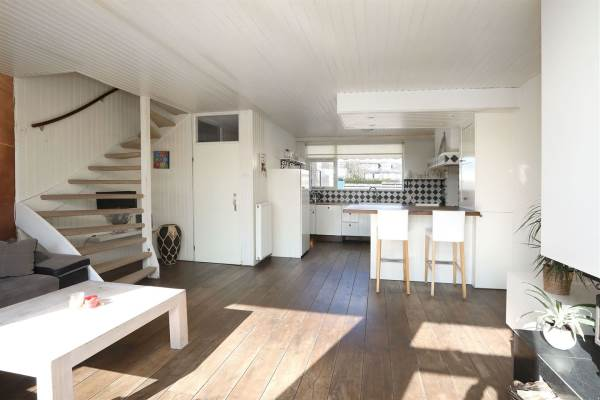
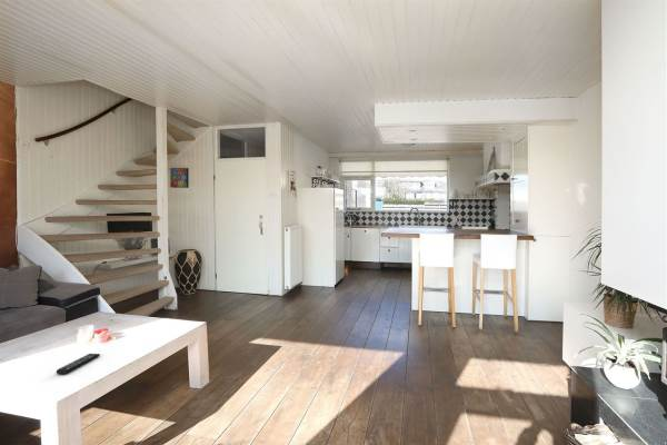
+ remote control [56,353,101,376]
